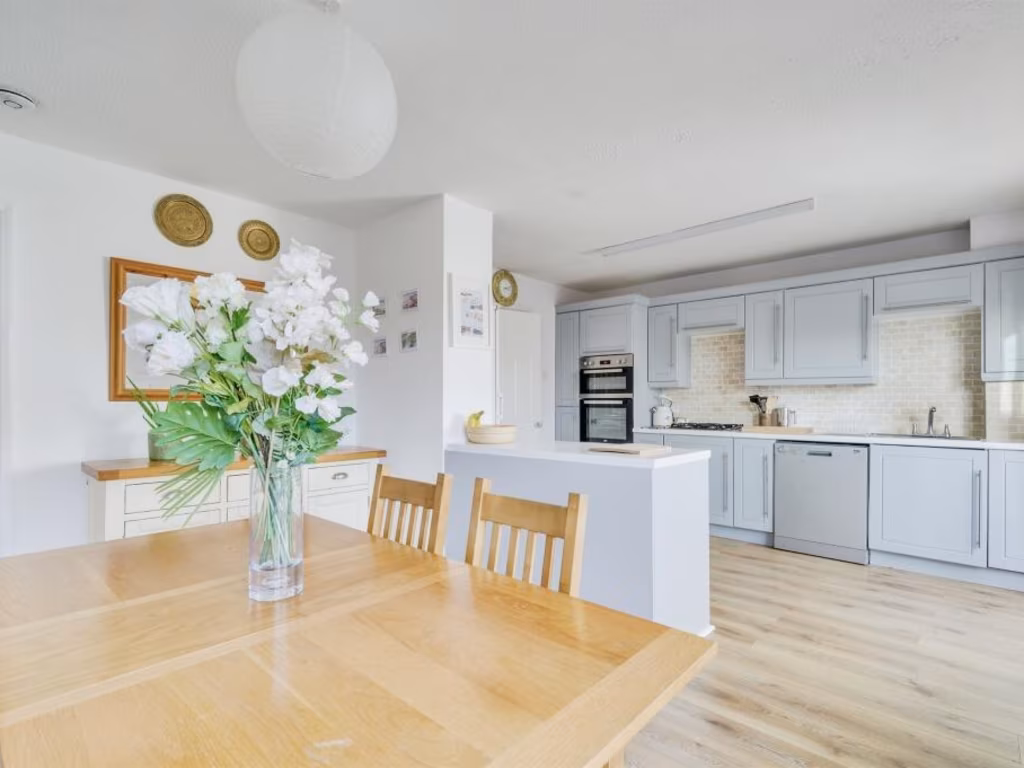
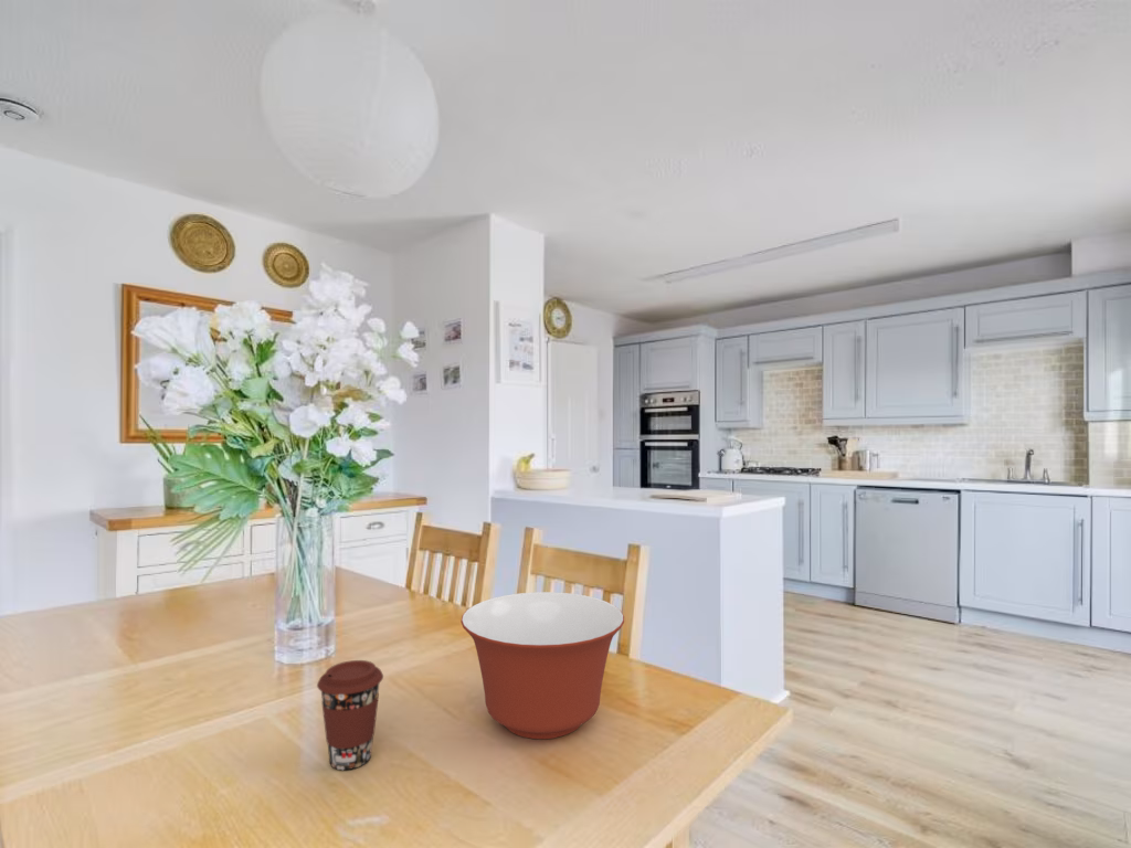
+ coffee cup [316,659,384,771]
+ mixing bowl [461,591,625,740]
